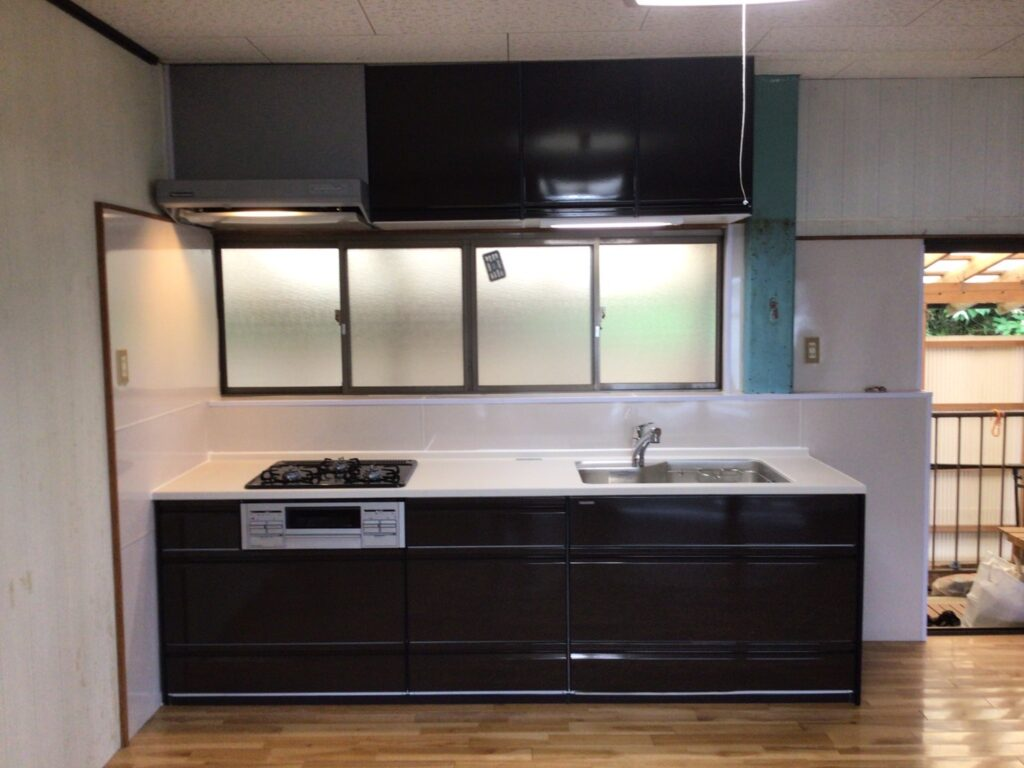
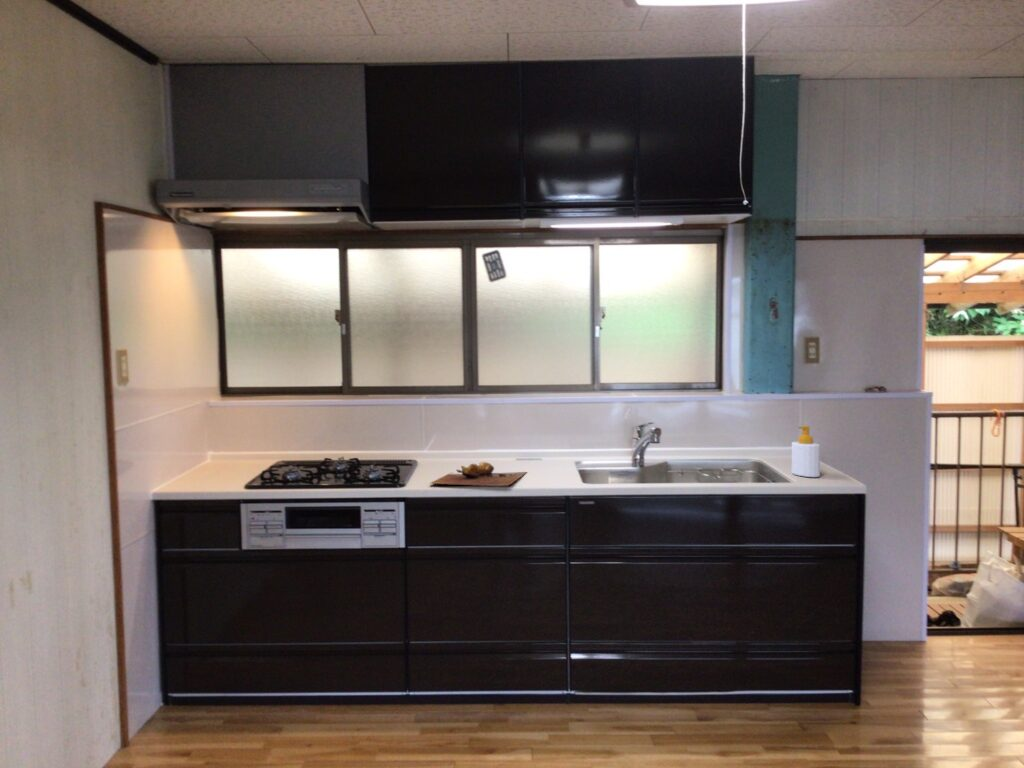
+ cutting board [429,460,528,487]
+ soap bottle [791,425,821,478]
